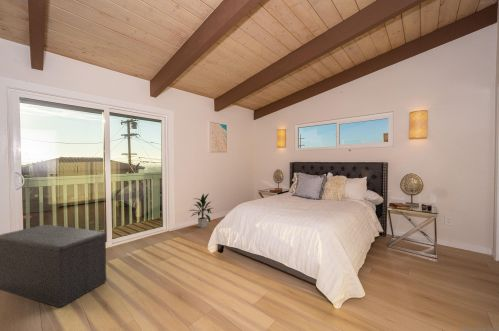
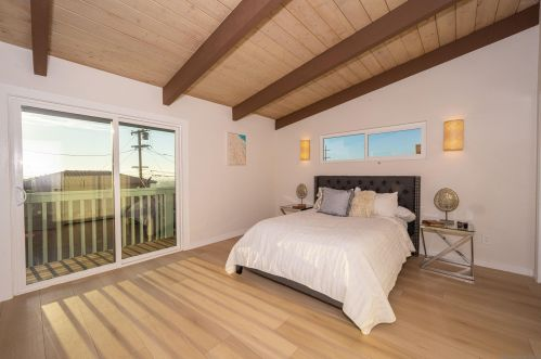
- indoor plant [188,192,213,229]
- bench [0,224,107,308]
